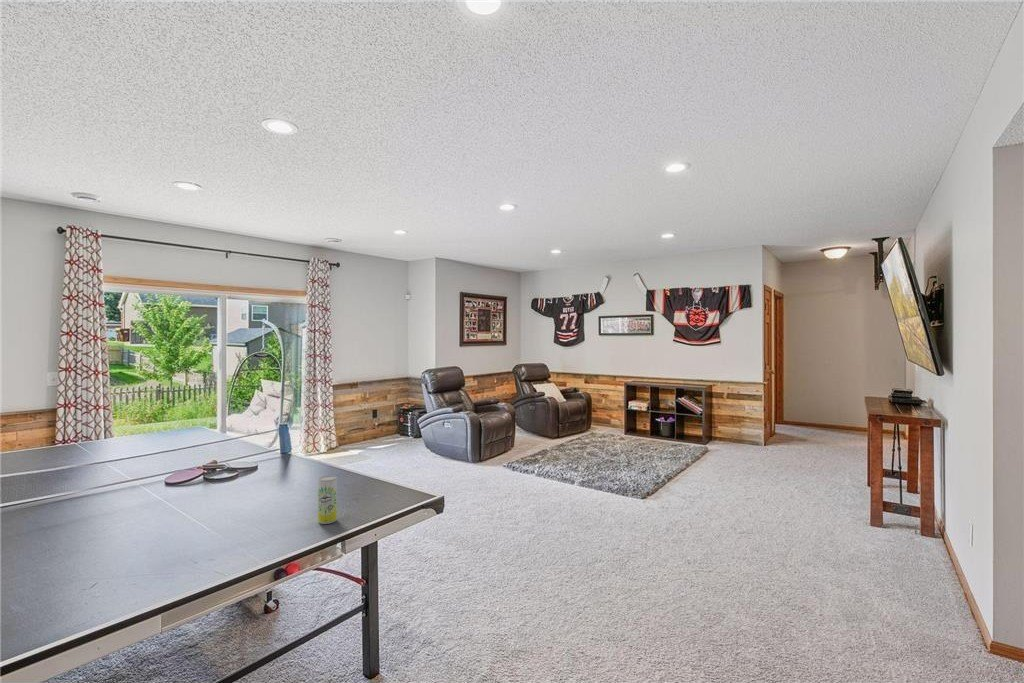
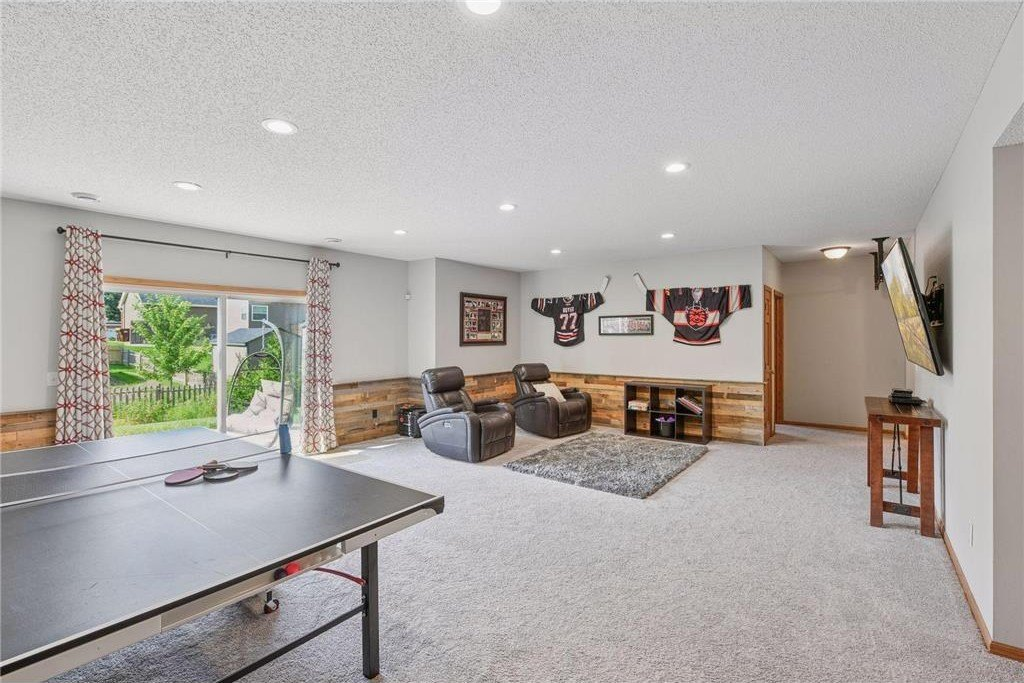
- beverage can [317,475,338,525]
